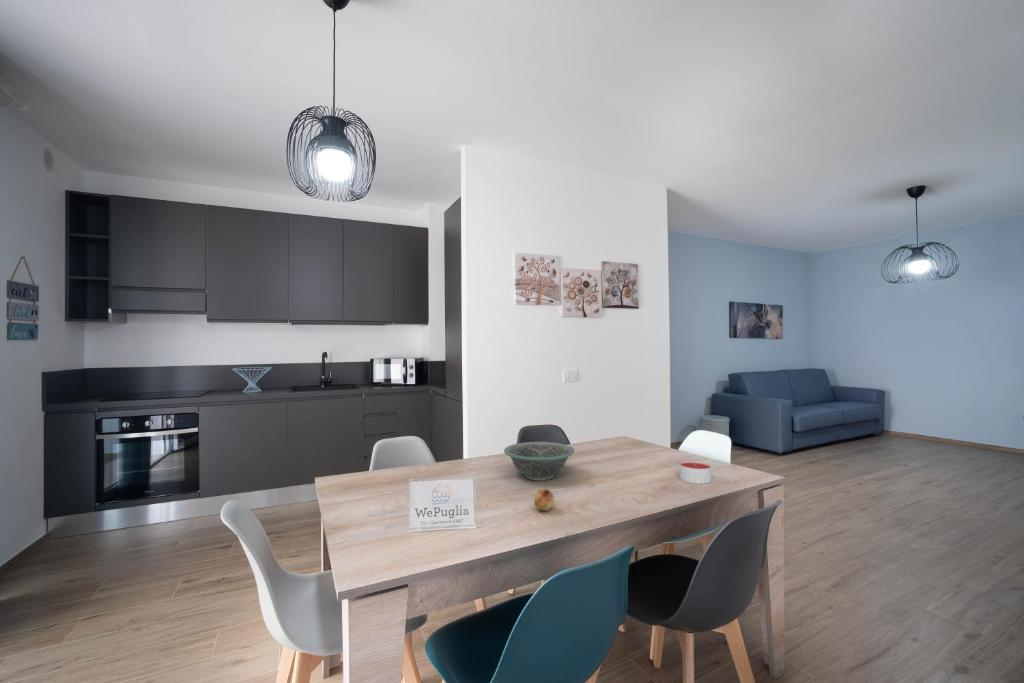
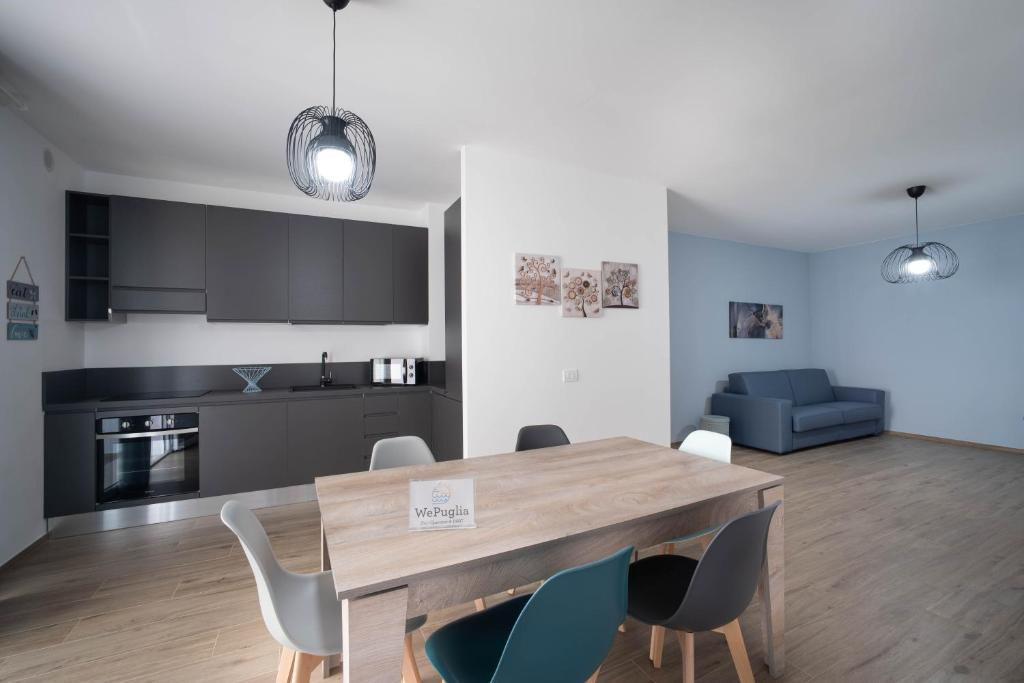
- fruit [533,488,556,512]
- decorative bowl [503,441,576,482]
- candle [679,460,712,485]
